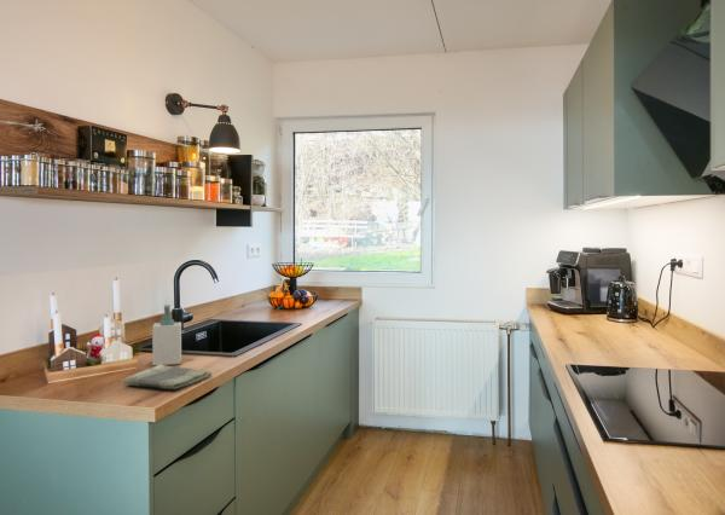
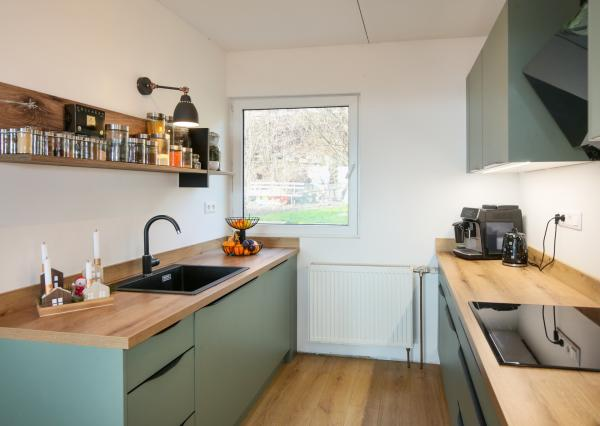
- soap bottle [151,303,182,366]
- dish towel [122,364,214,390]
